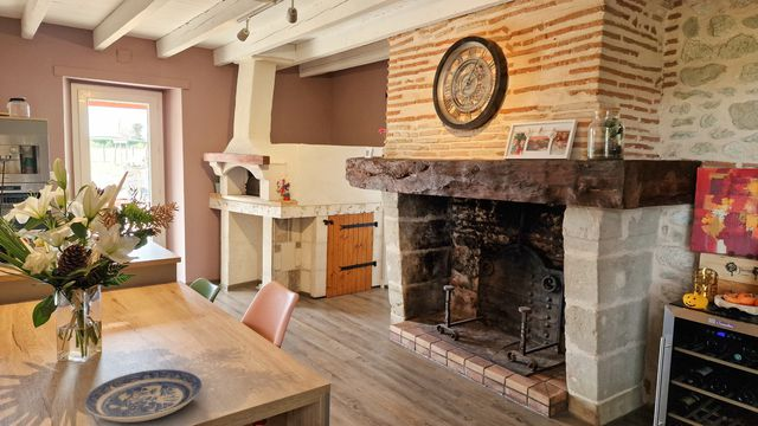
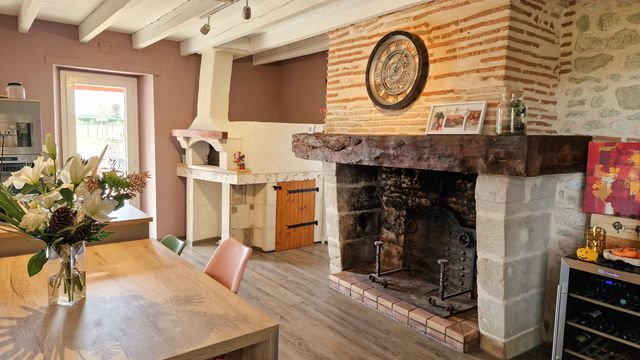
- plate [84,368,203,424]
